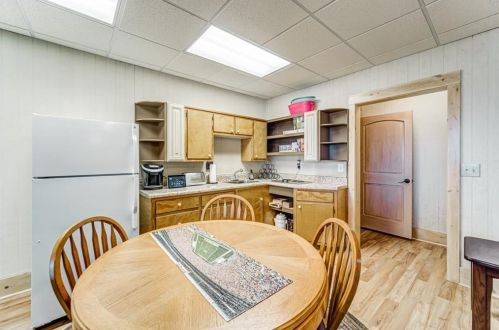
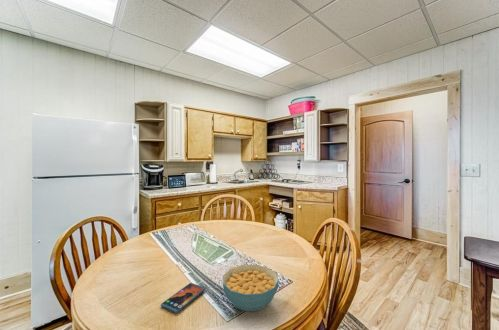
+ smartphone [160,282,206,314]
+ cereal bowl [222,264,280,312]
